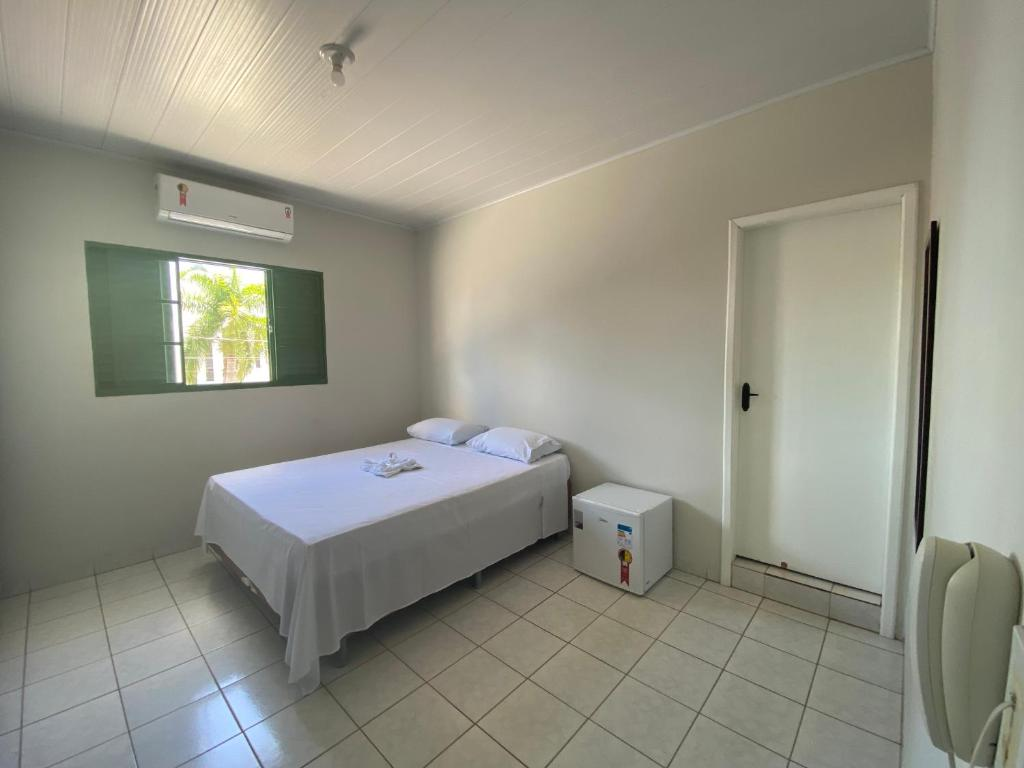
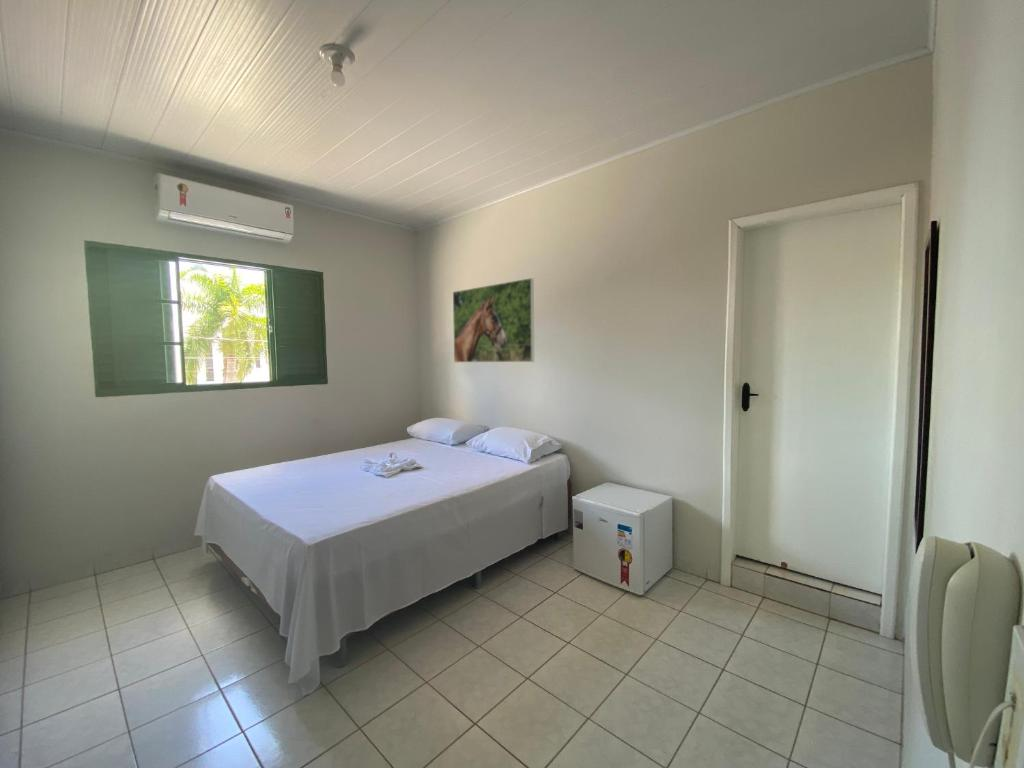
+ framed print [452,277,535,363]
